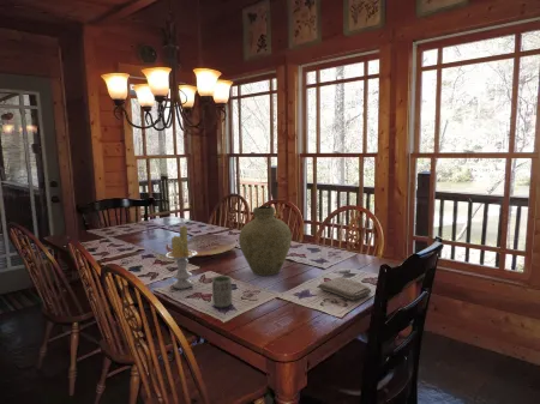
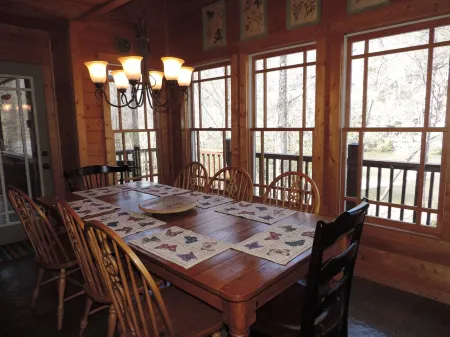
- washcloth [318,276,373,301]
- candle [164,224,198,290]
- vase [238,205,293,277]
- cup [211,275,233,309]
